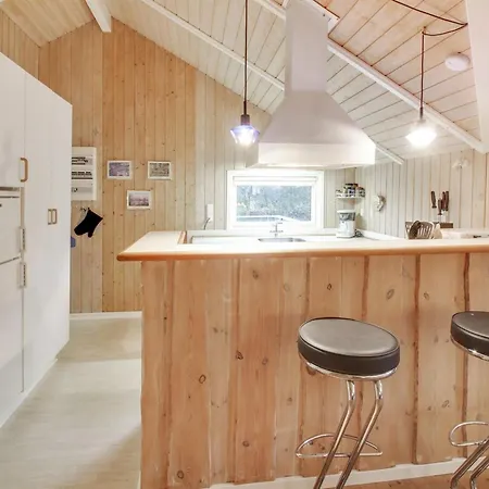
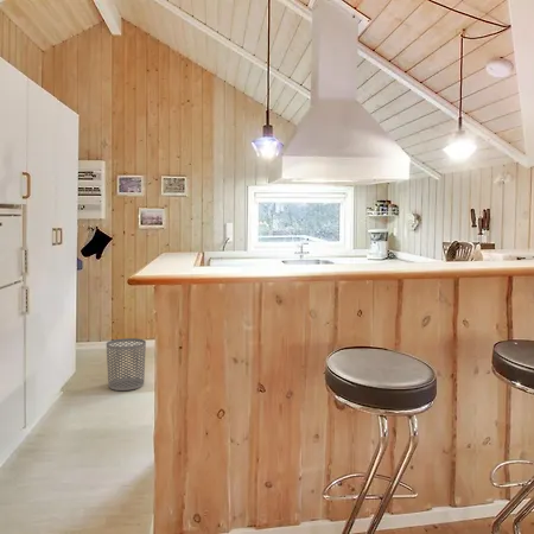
+ waste bin [106,337,147,392]
